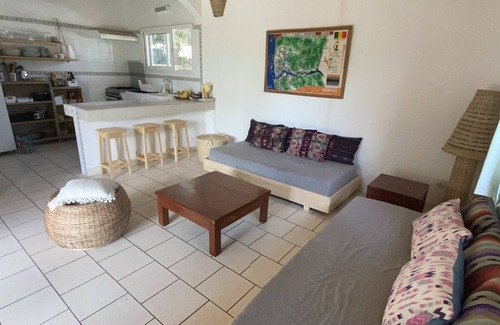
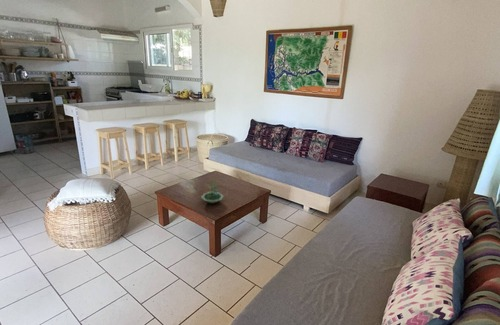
+ terrarium [201,181,224,205]
